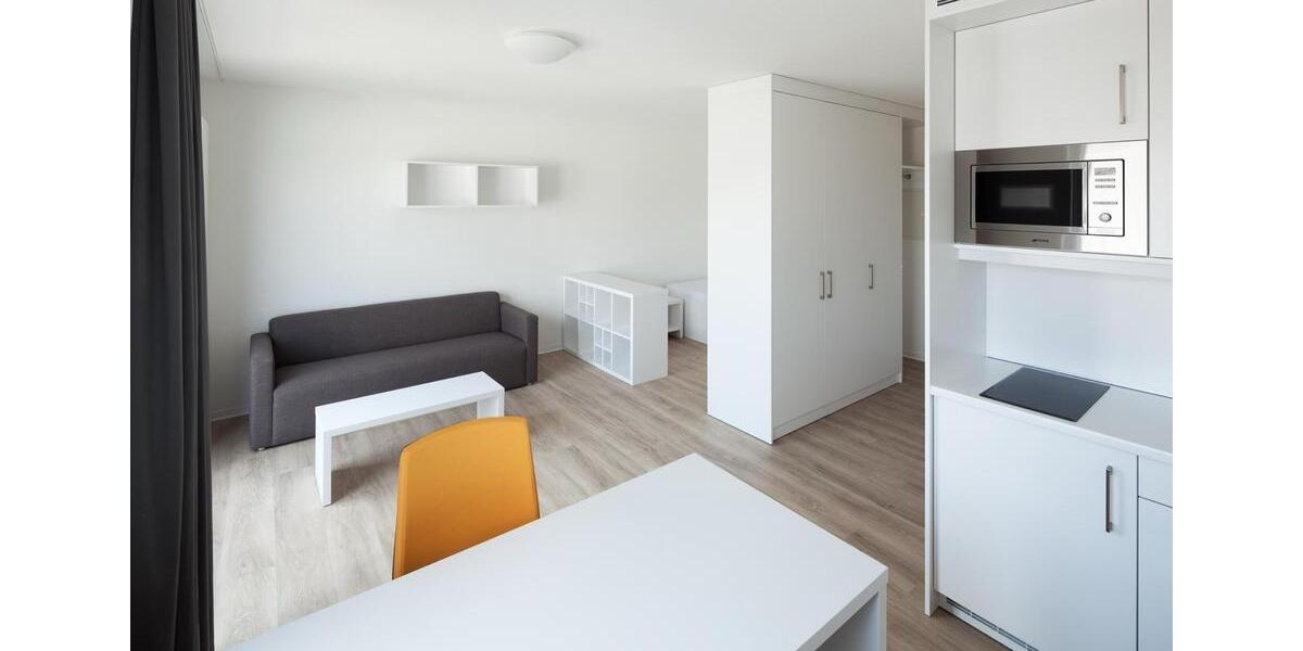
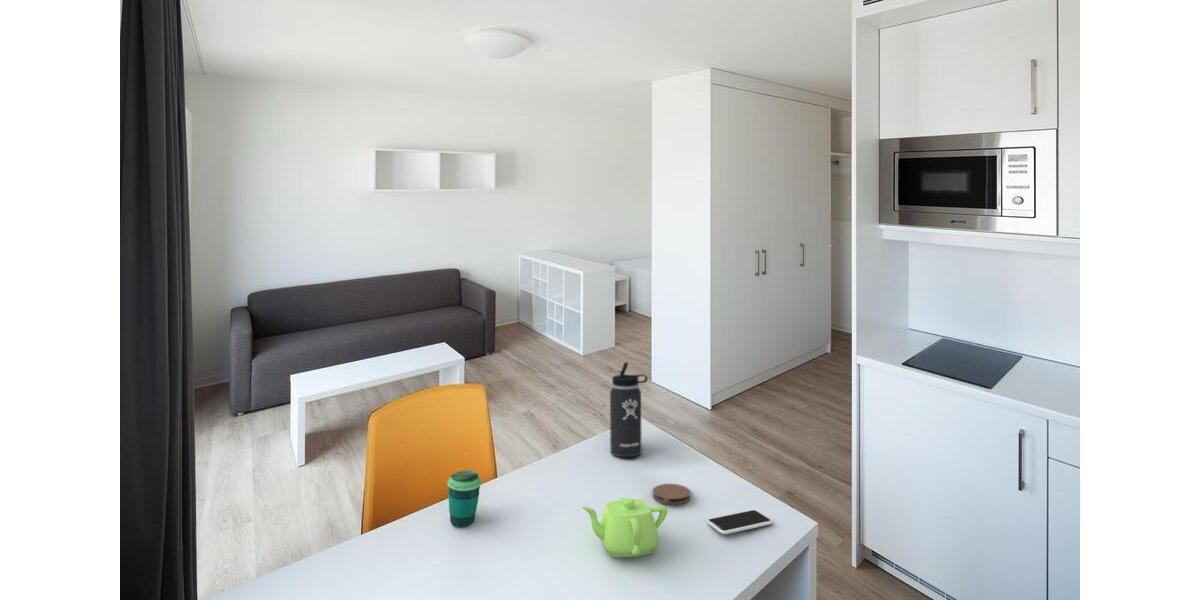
+ smartphone [706,509,773,535]
+ cup [447,469,482,528]
+ thermos bottle [609,361,649,458]
+ teapot [581,497,668,559]
+ coaster [652,483,691,505]
